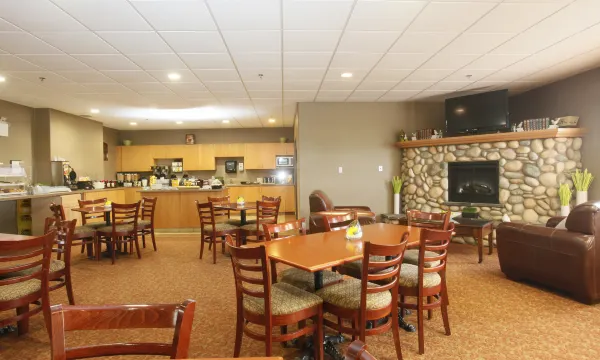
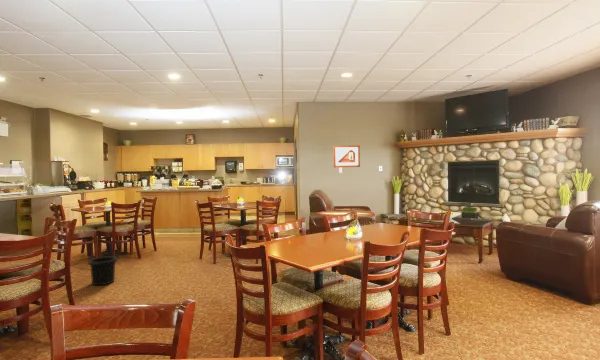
+ picture frame [332,144,361,168]
+ trash can [87,255,118,287]
